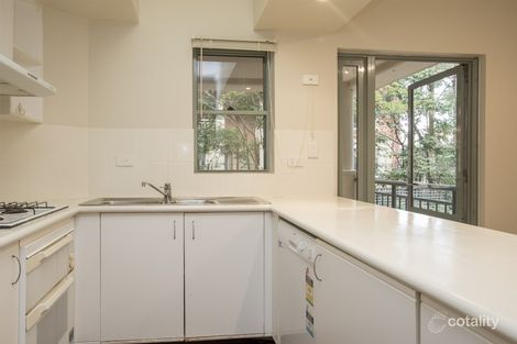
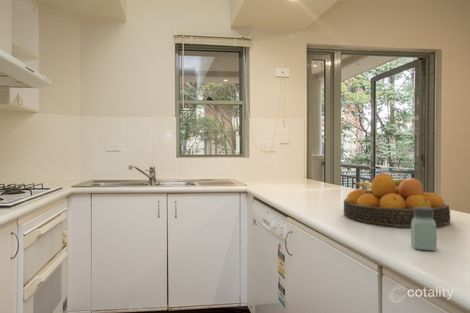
+ saltshaker [410,207,437,252]
+ fruit bowl [343,172,451,227]
